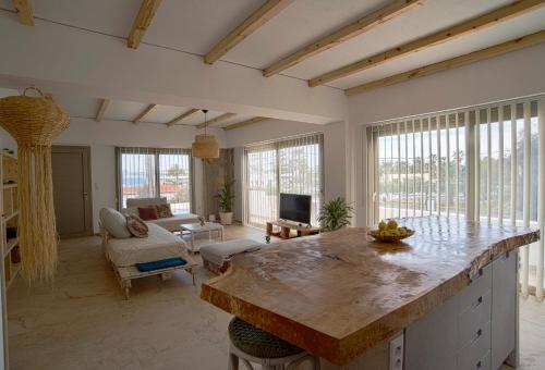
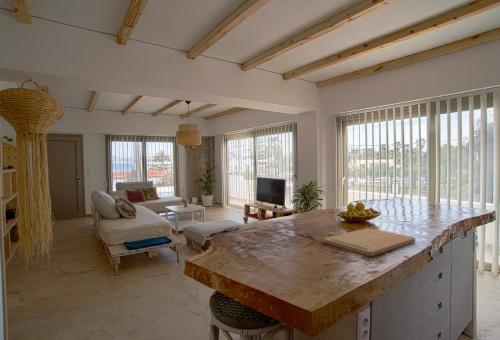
+ cutting board [323,227,416,257]
